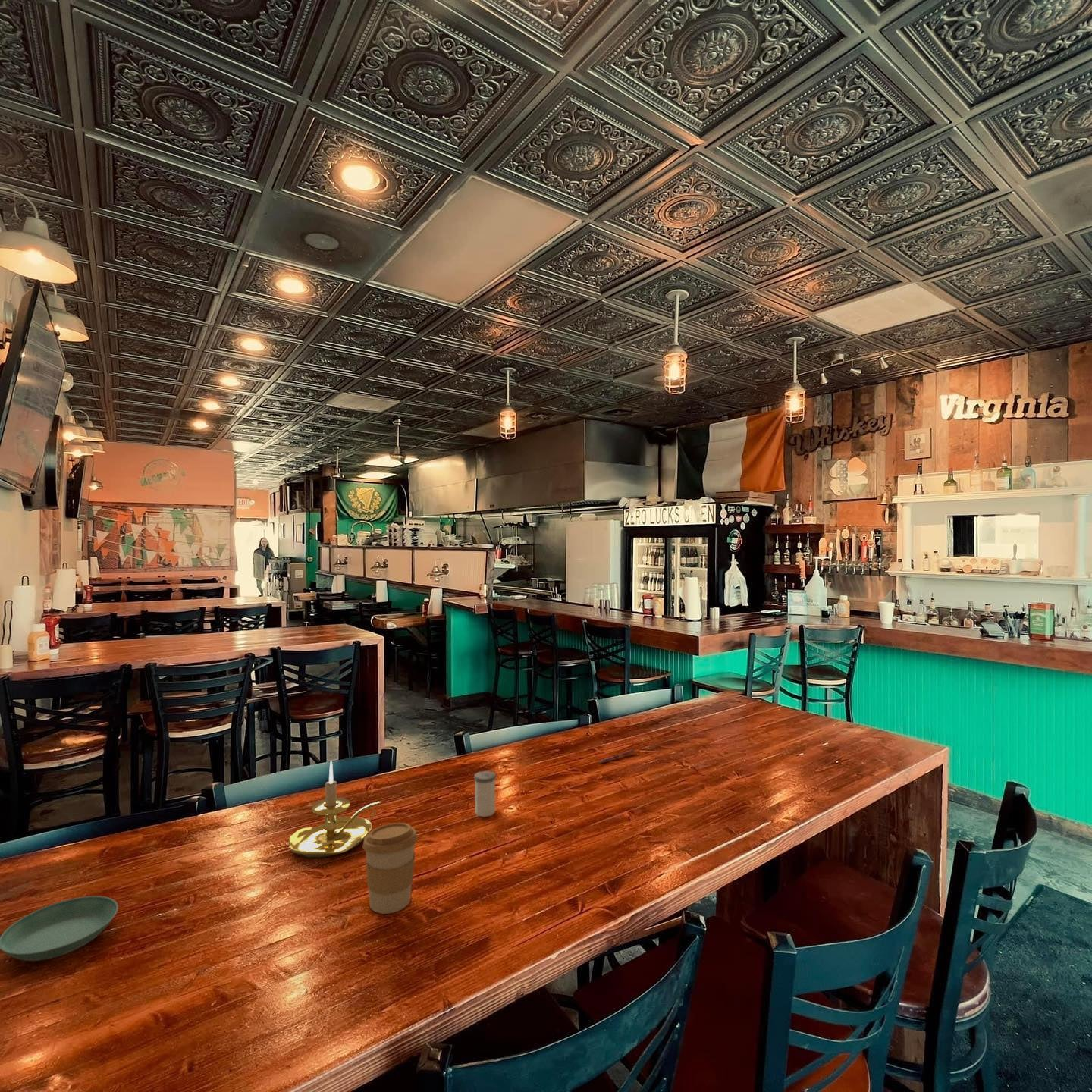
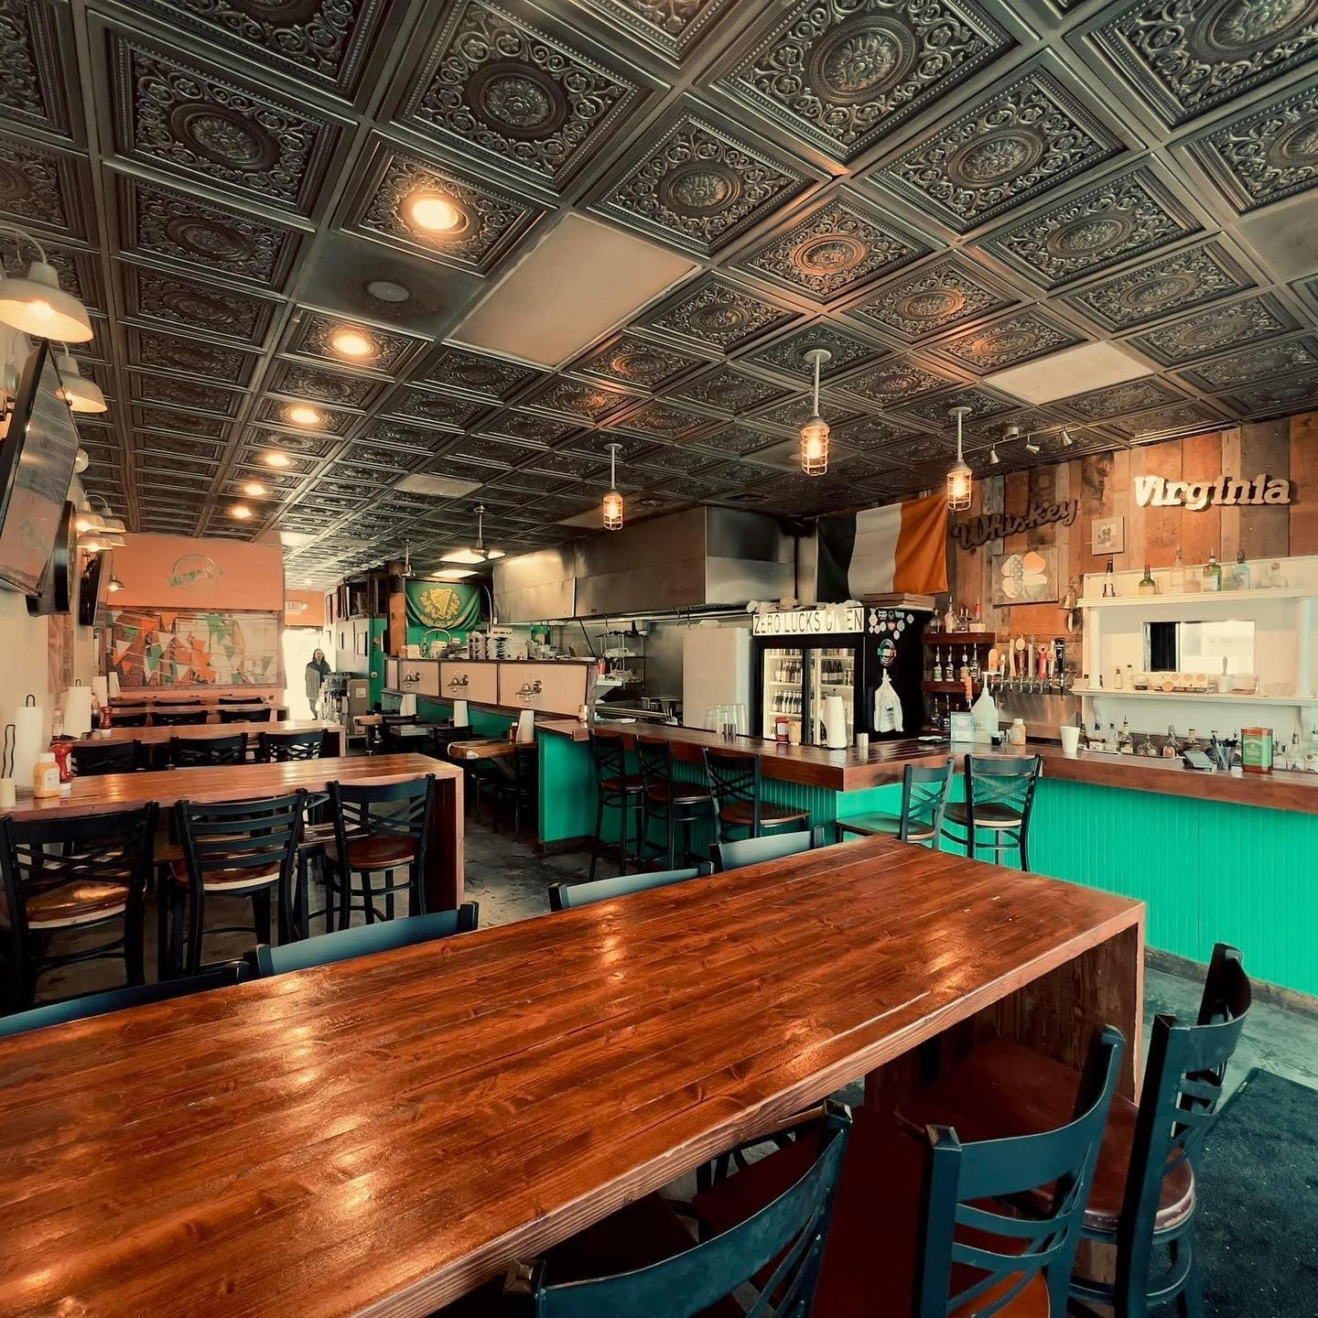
- candle holder [287,760,382,858]
- salt shaker [473,770,497,817]
- saucer [0,896,119,962]
- pen [598,749,635,764]
- coffee cup [362,822,418,915]
